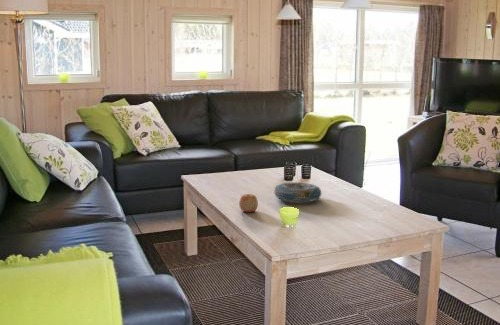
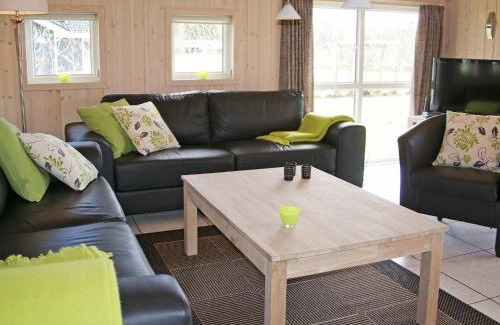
- decorative bowl [273,181,322,204]
- apple [238,193,259,213]
